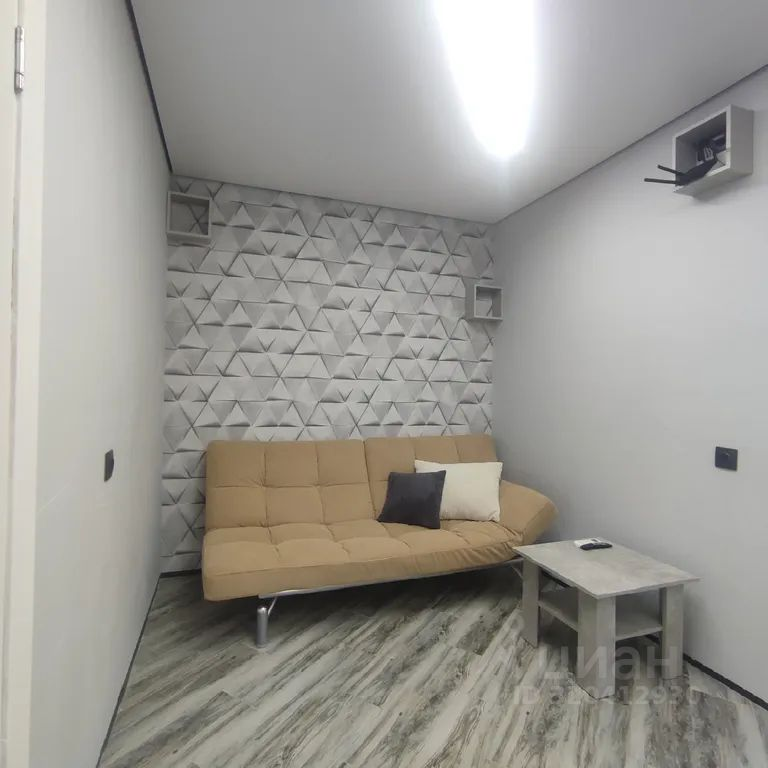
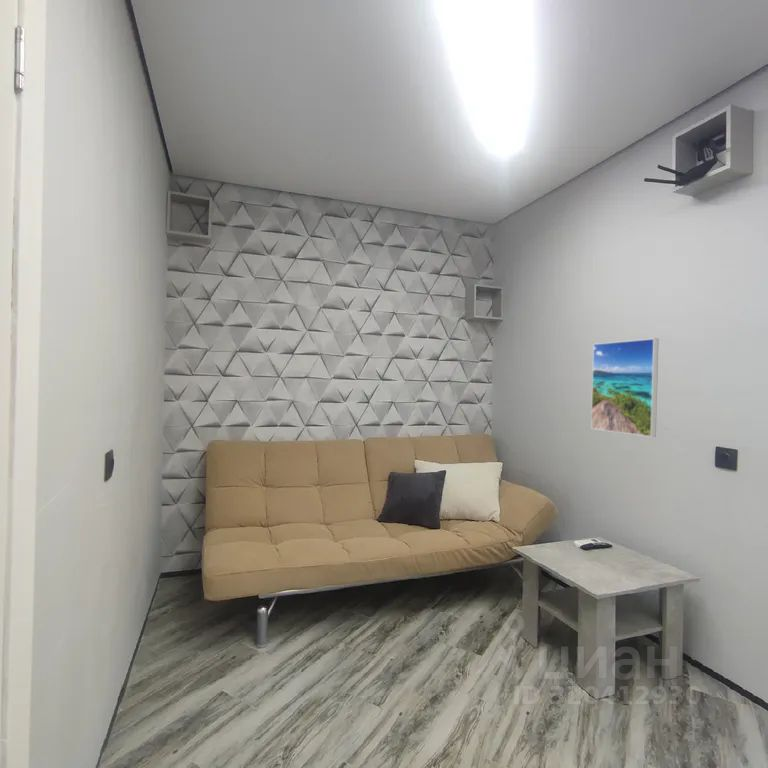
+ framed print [590,337,660,438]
